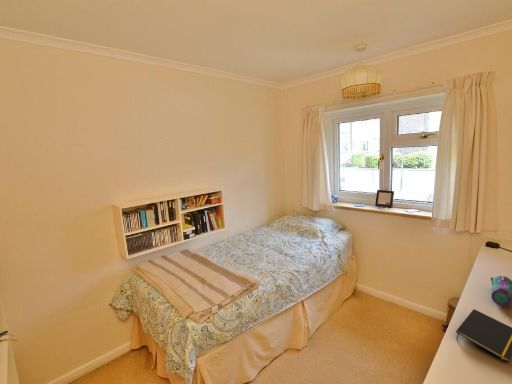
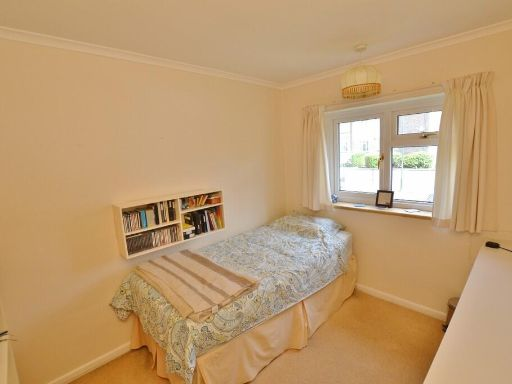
- notepad [455,308,512,363]
- pencil case [490,275,512,307]
